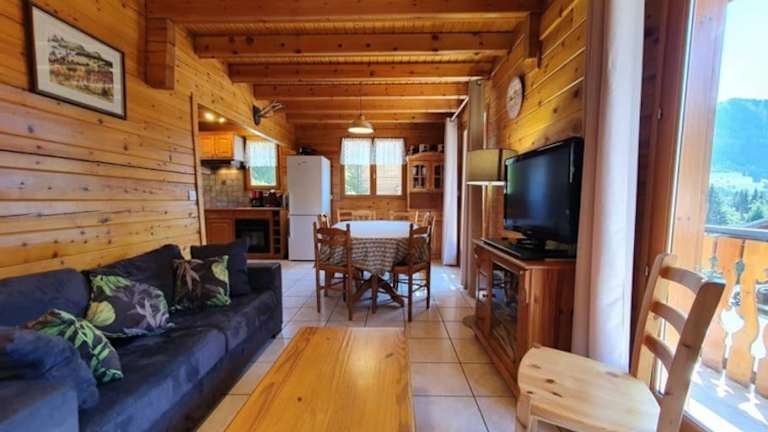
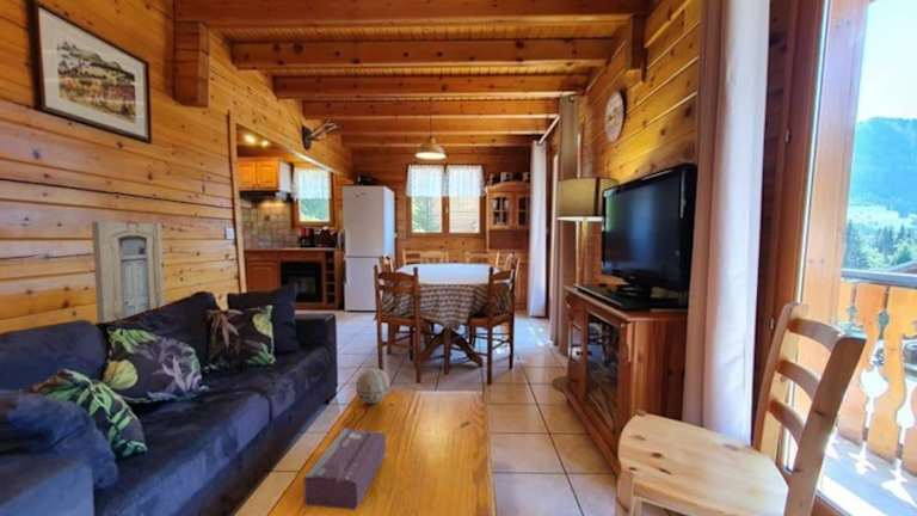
+ wall art [91,221,167,325]
+ tissue box [302,426,387,511]
+ decorative ball [355,367,392,405]
